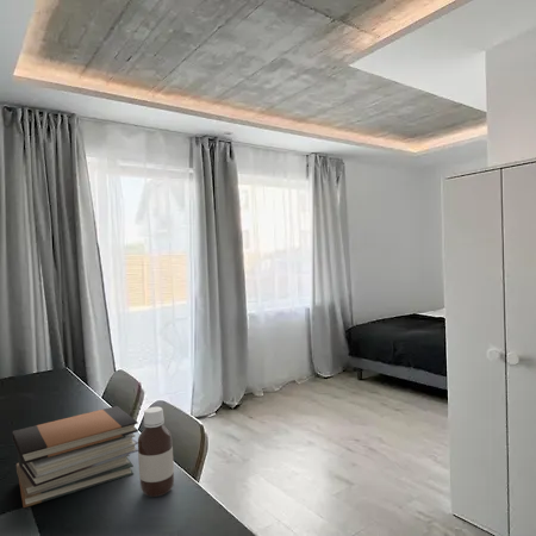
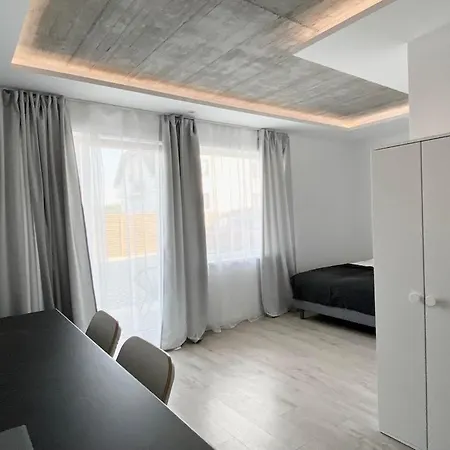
- bottle [137,406,175,498]
- book stack [11,405,139,509]
